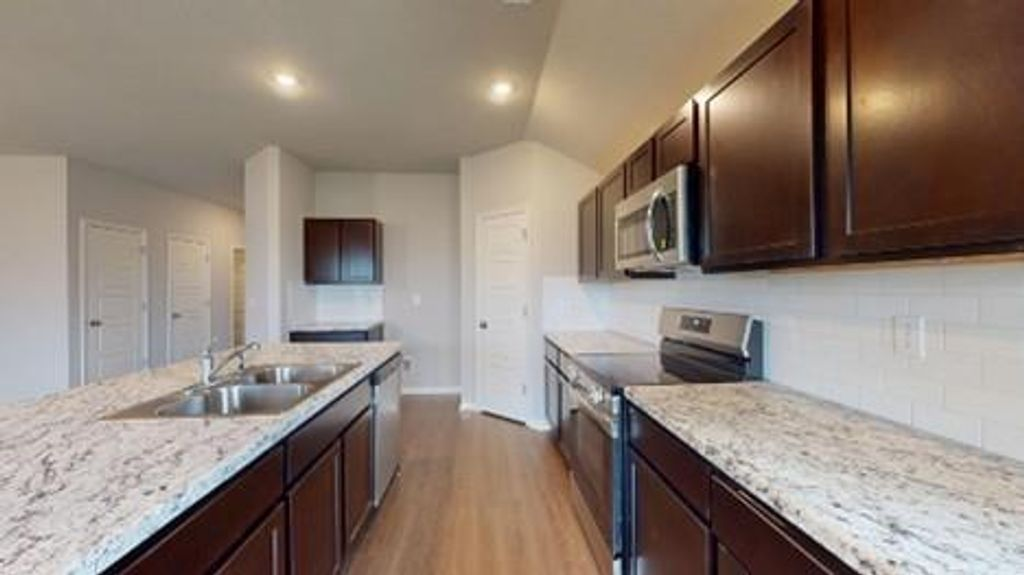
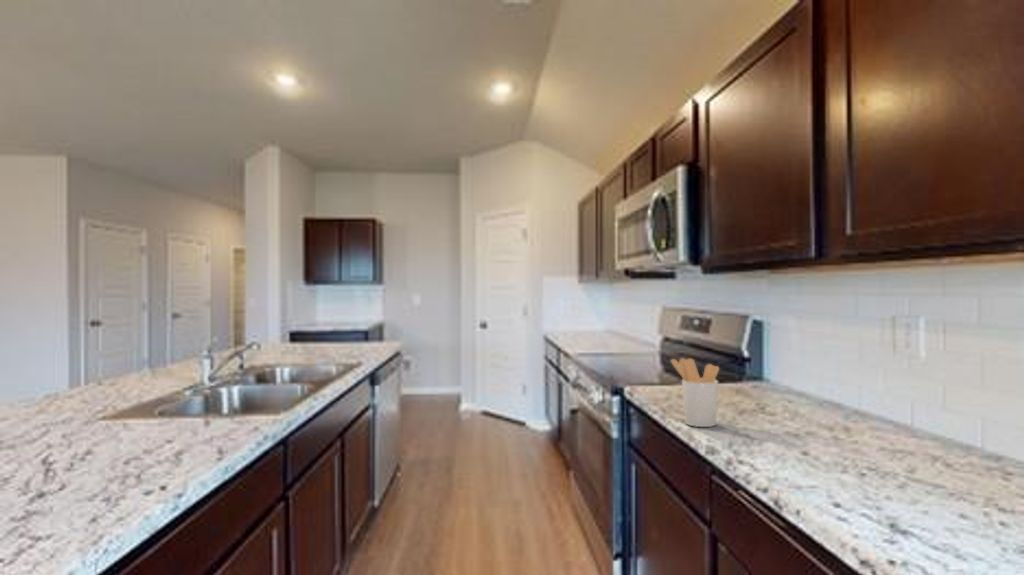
+ utensil holder [670,357,720,428]
